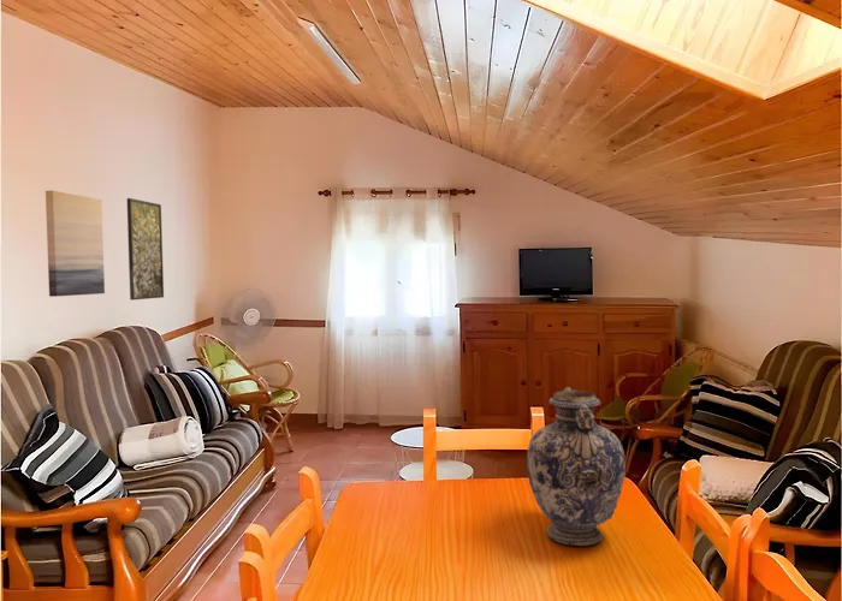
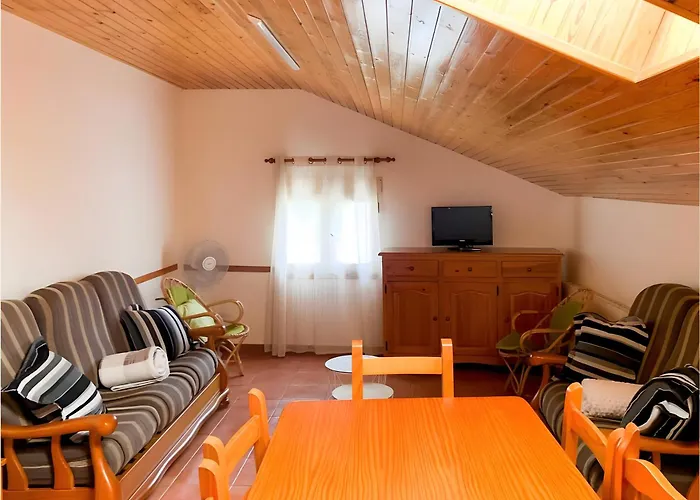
- wall art [45,190,106,298]
- vase [526,386,627,547]
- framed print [126,197,165,300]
